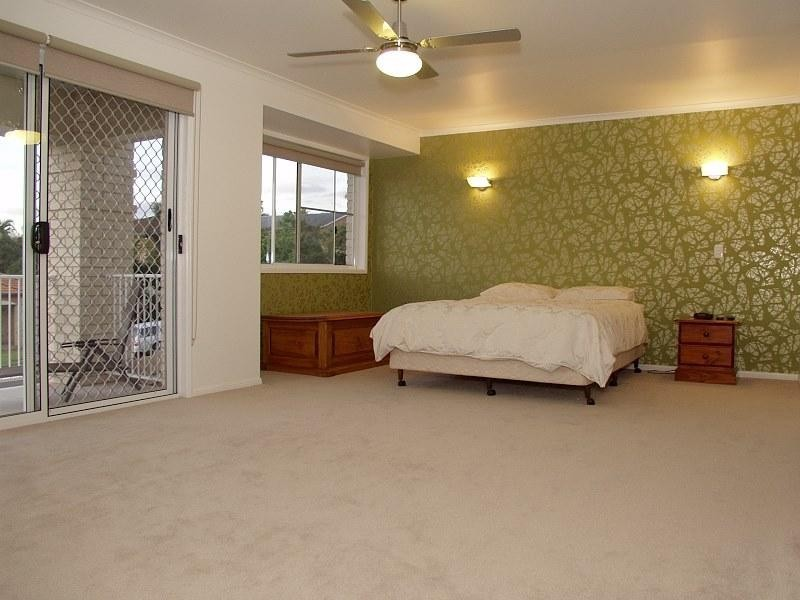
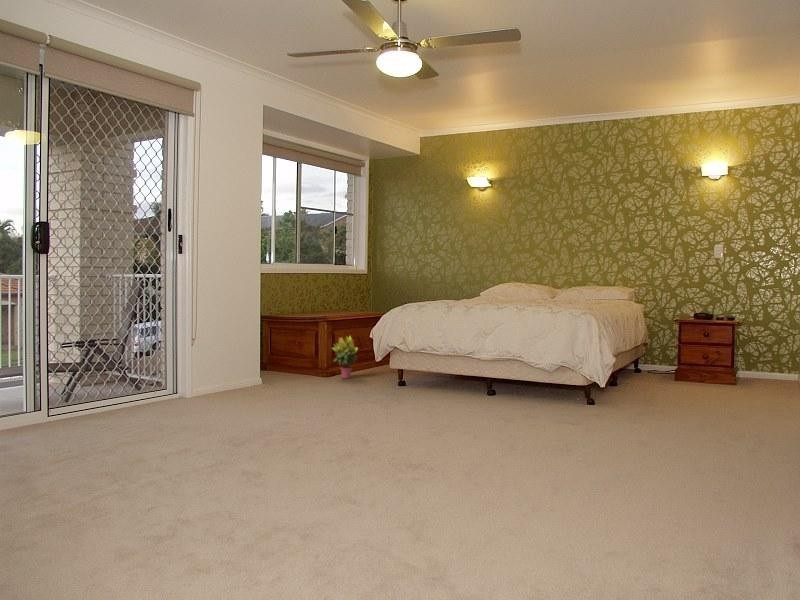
+ potted plant [331,335,359,379]
